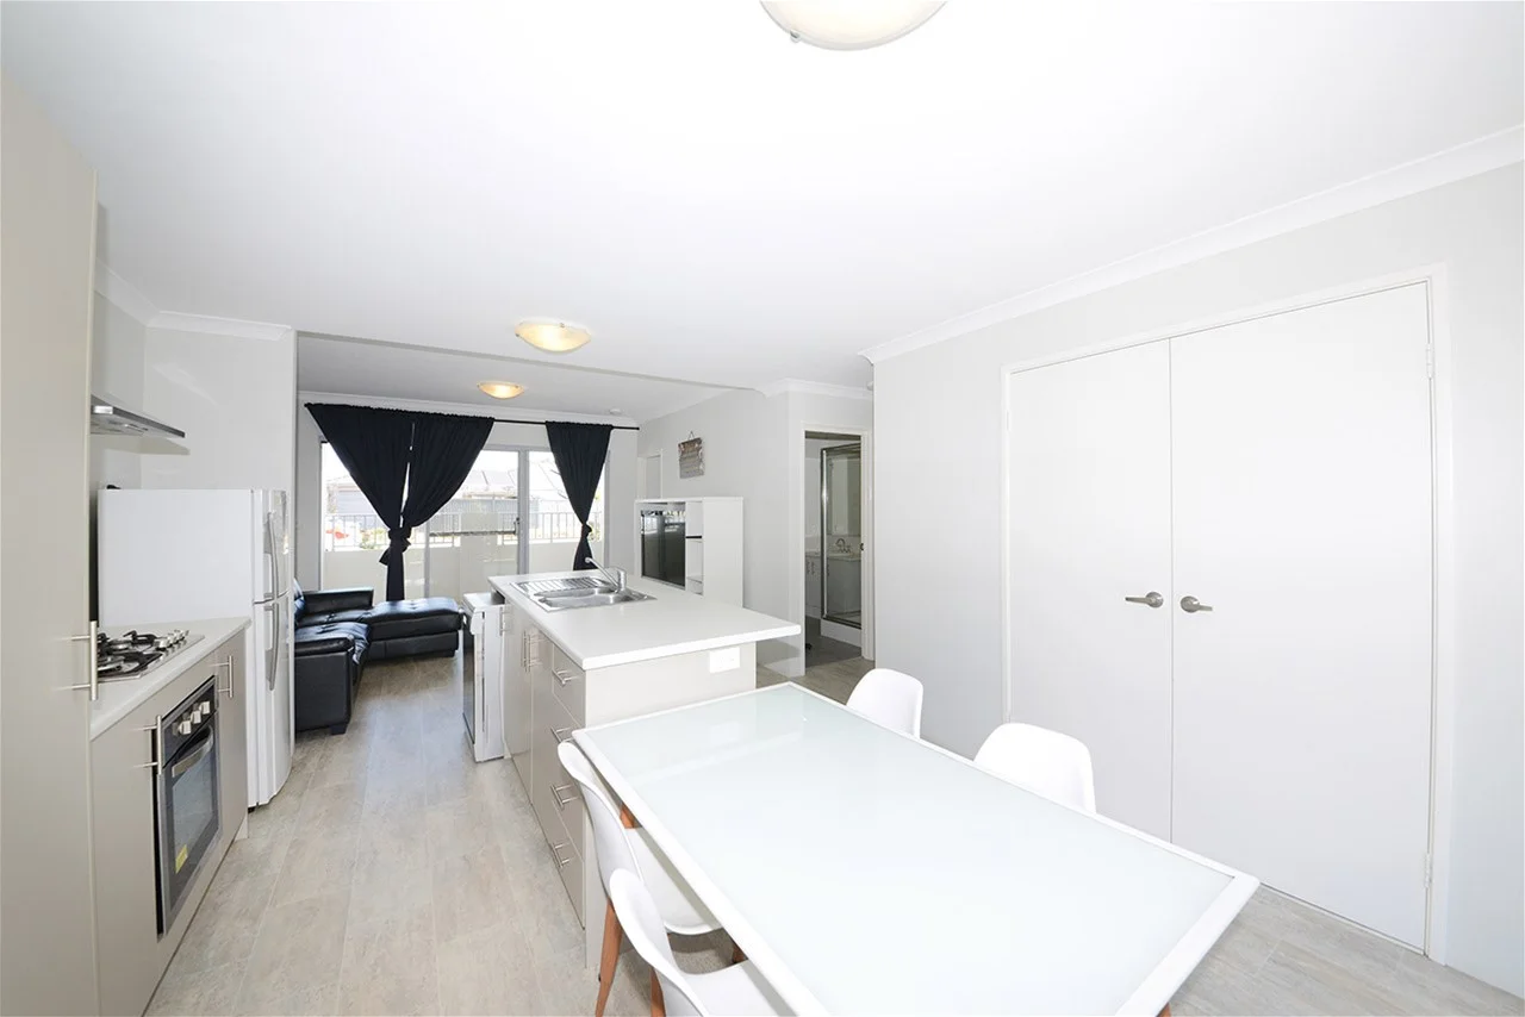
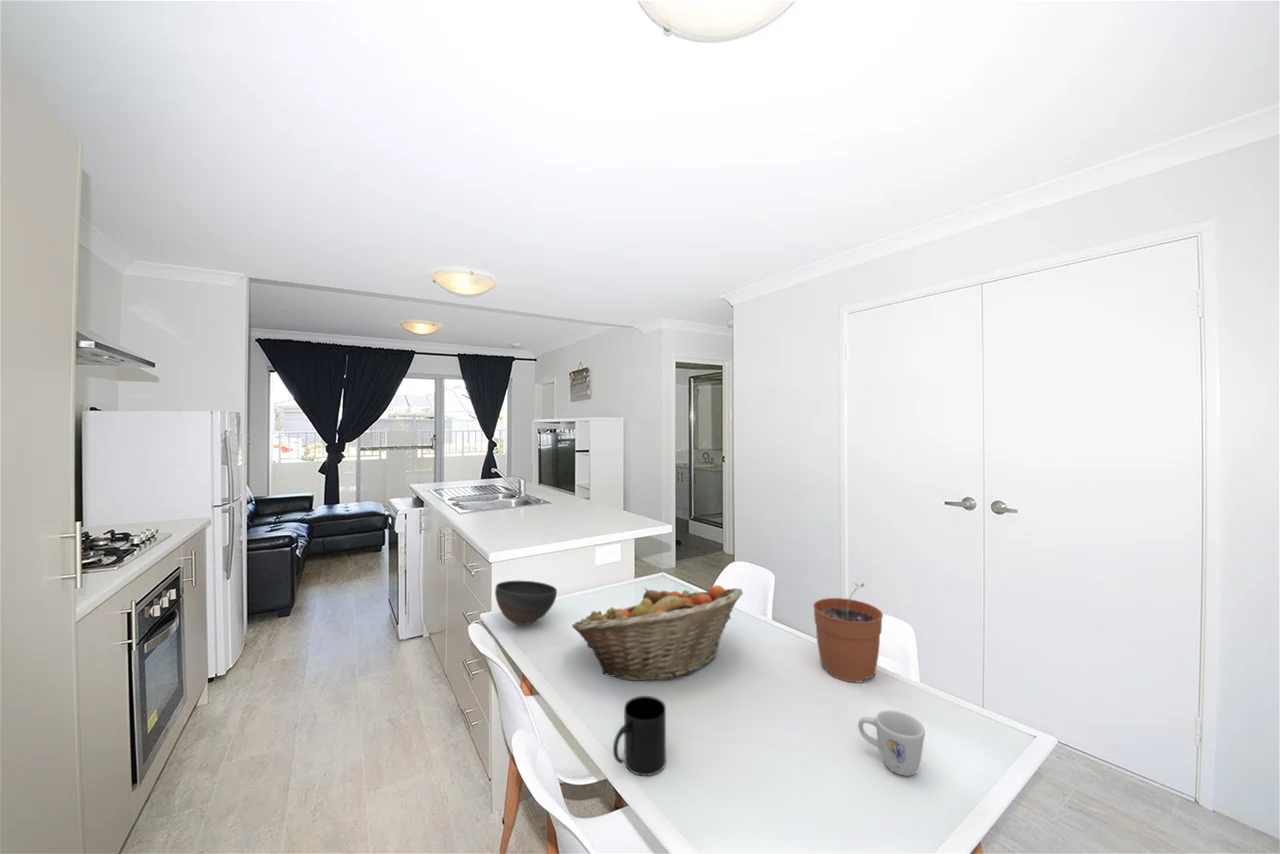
+ fruit basket [571,584,744,682]
+ plant pot [812,582,884,683]
+ mug [612,695,667,777]
+ mug [857,709,926,777]
+ bowl [494,580,558,626]
